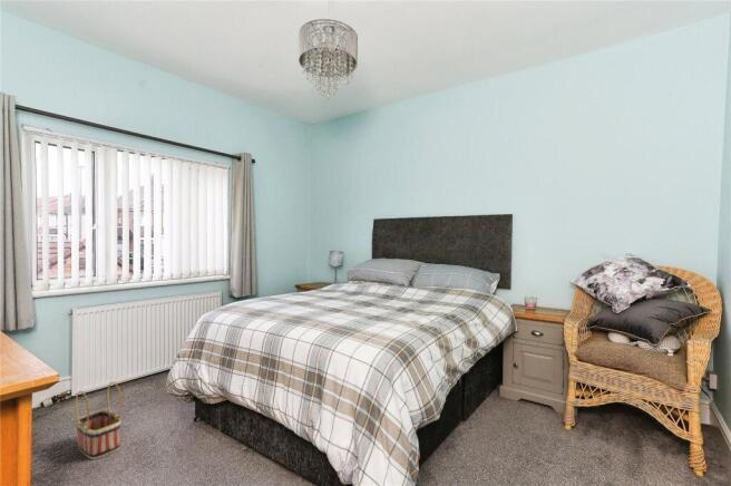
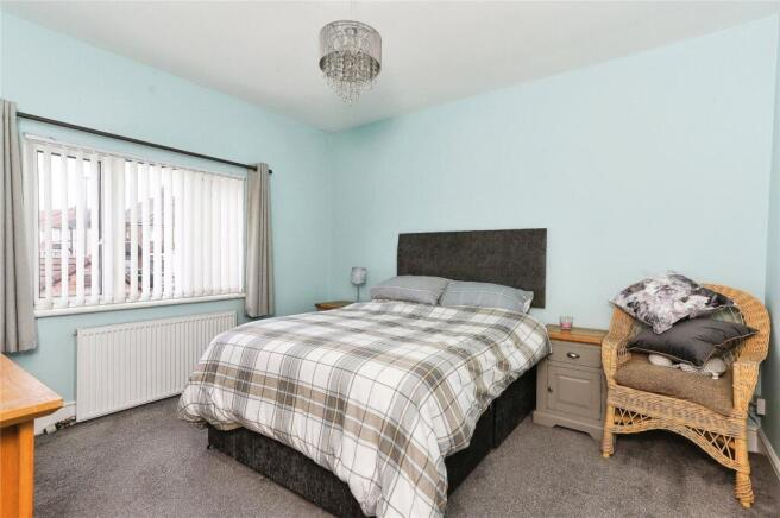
- basket [75,381,123,460]
